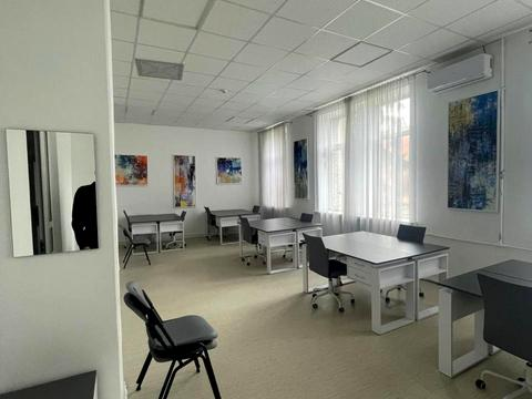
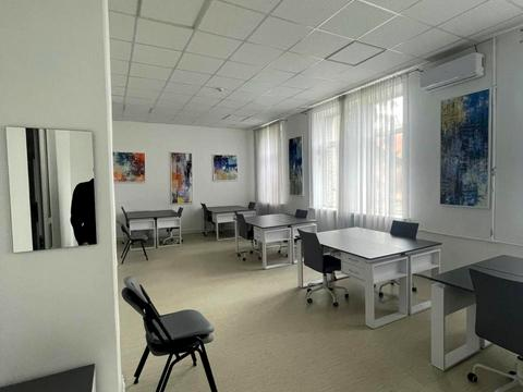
- ceiling vent [133,57,185,82]
